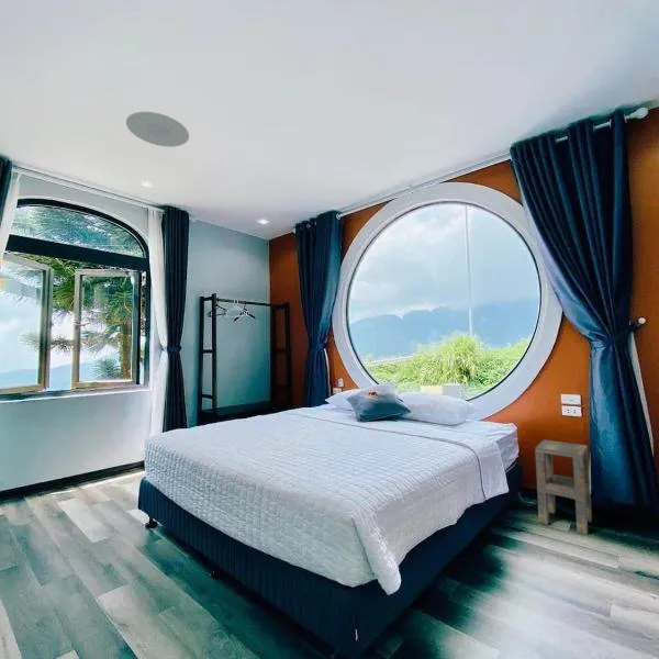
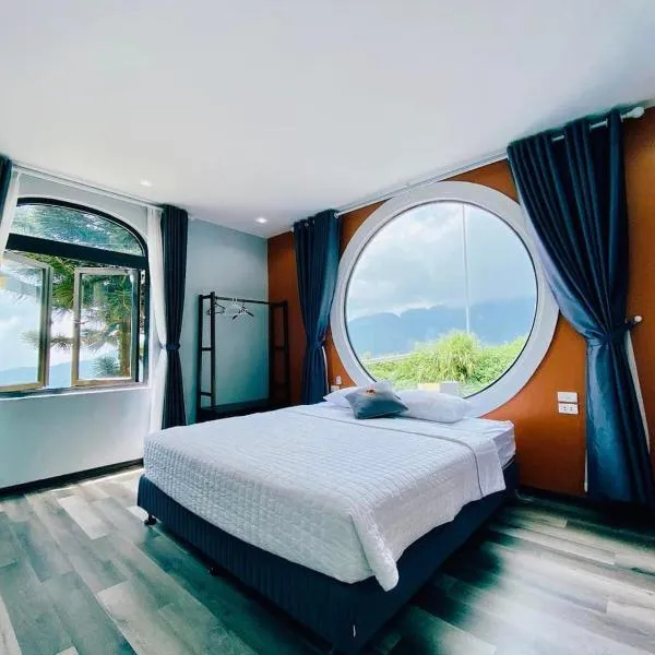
- side table [534,438,593,536]
- plate [125,111,190,148]
